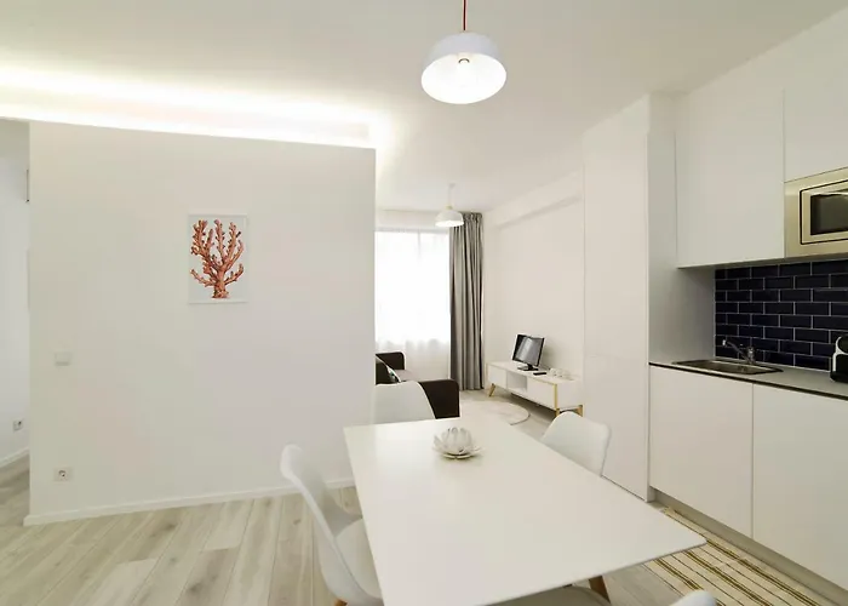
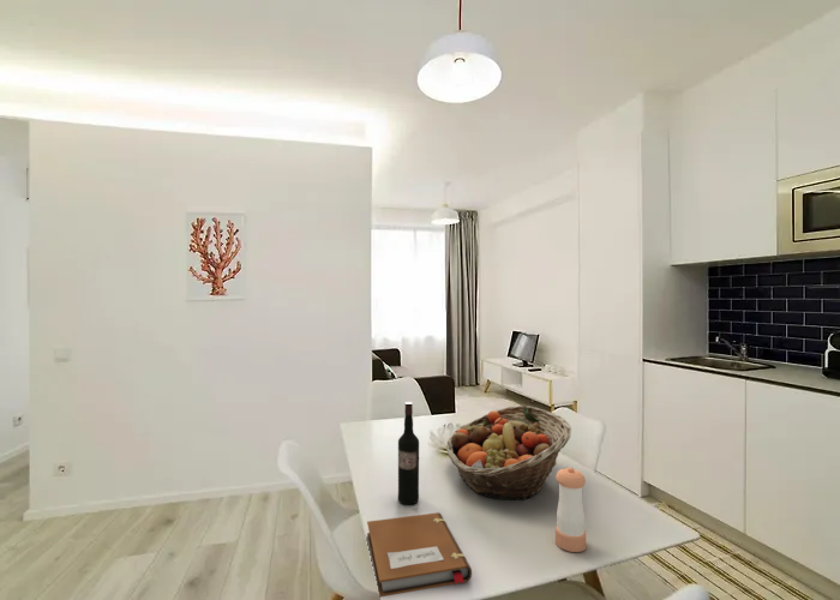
+ notebook [366,511,473,598]
+ pepper shaker [554,466,587,553]
+ fruit basket [445,404,572,502]
+ wine bottle [397,401,420,505]
